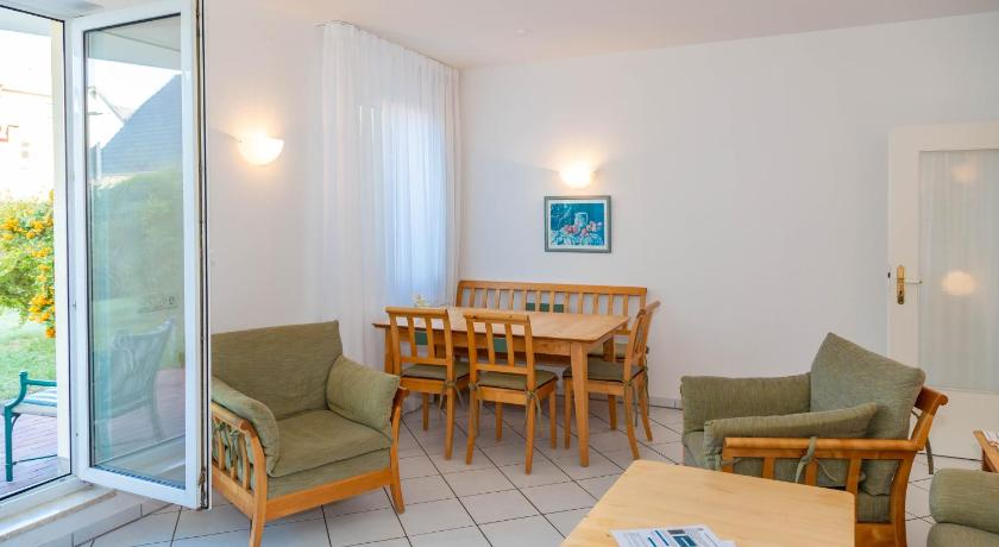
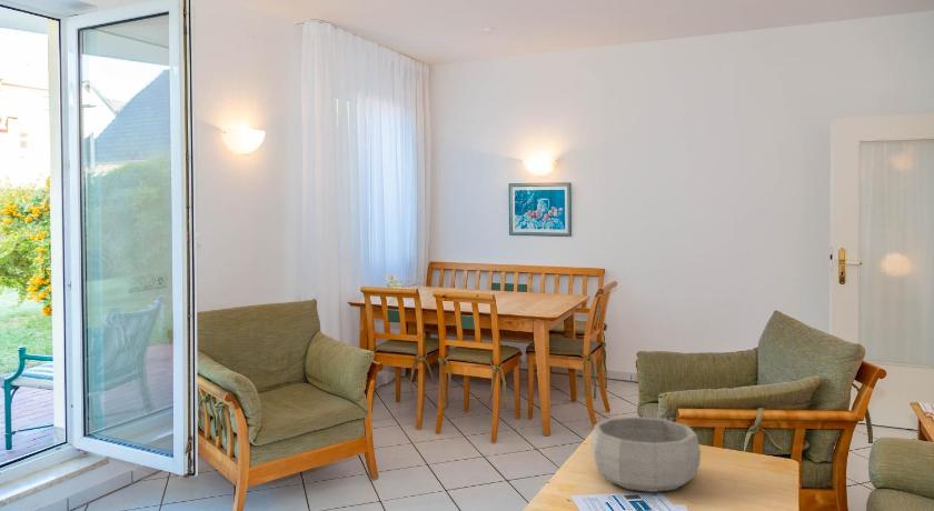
+ decorative bowl [590,415,702,493]
